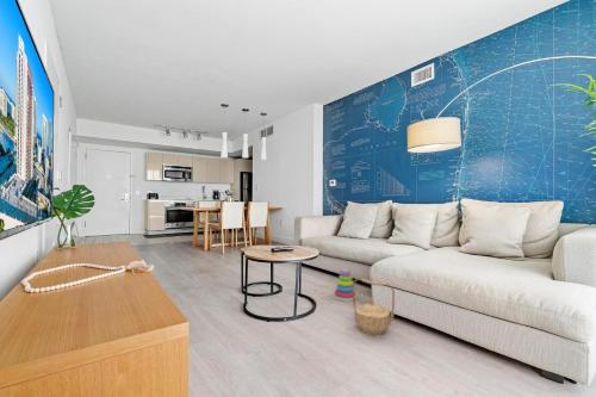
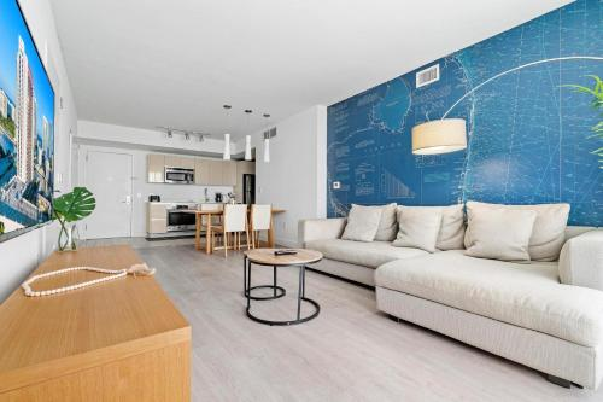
- basket [352,278,396,336]
- stacking toy [333,268,358,303]
